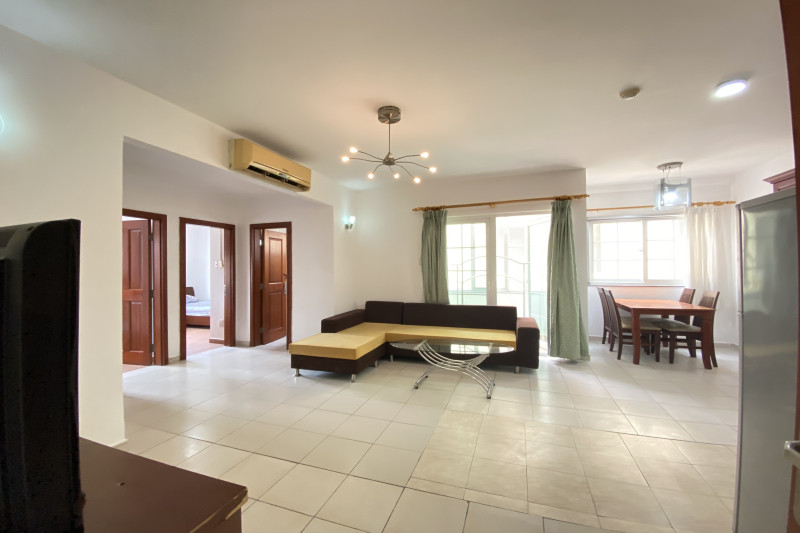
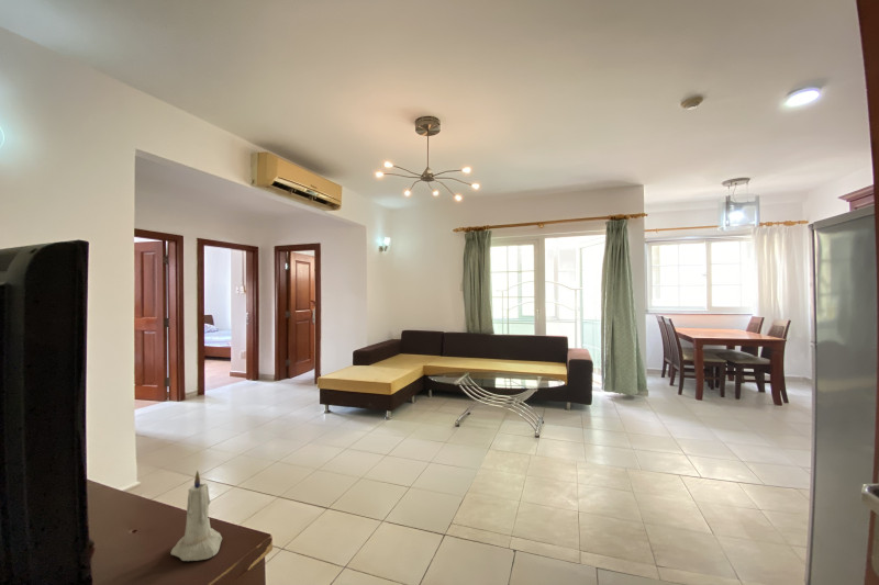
+ candle [169,470,223,562]
